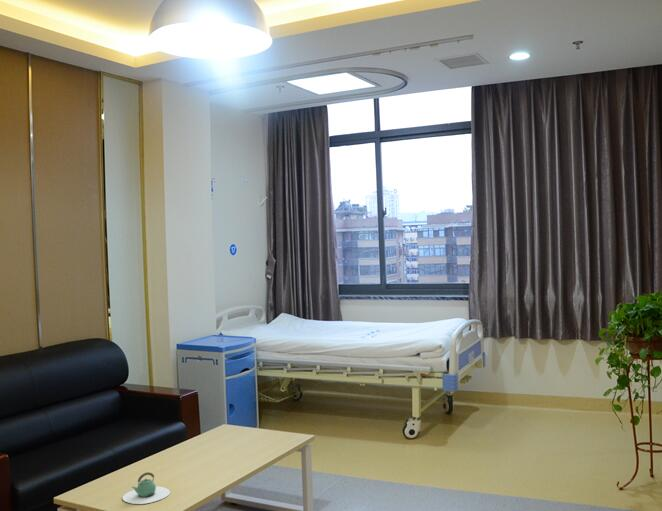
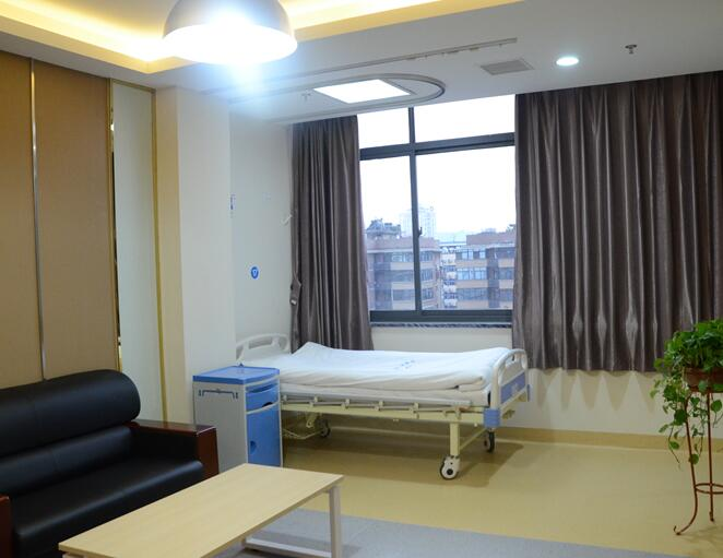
- teapot [121,471,171,505]
